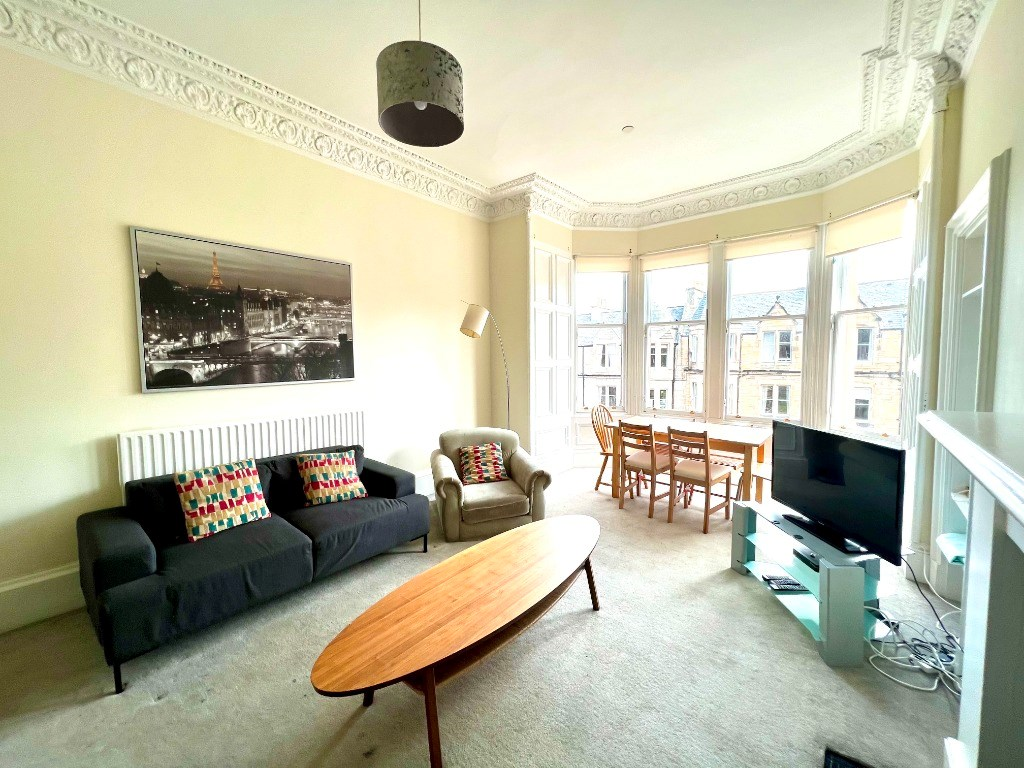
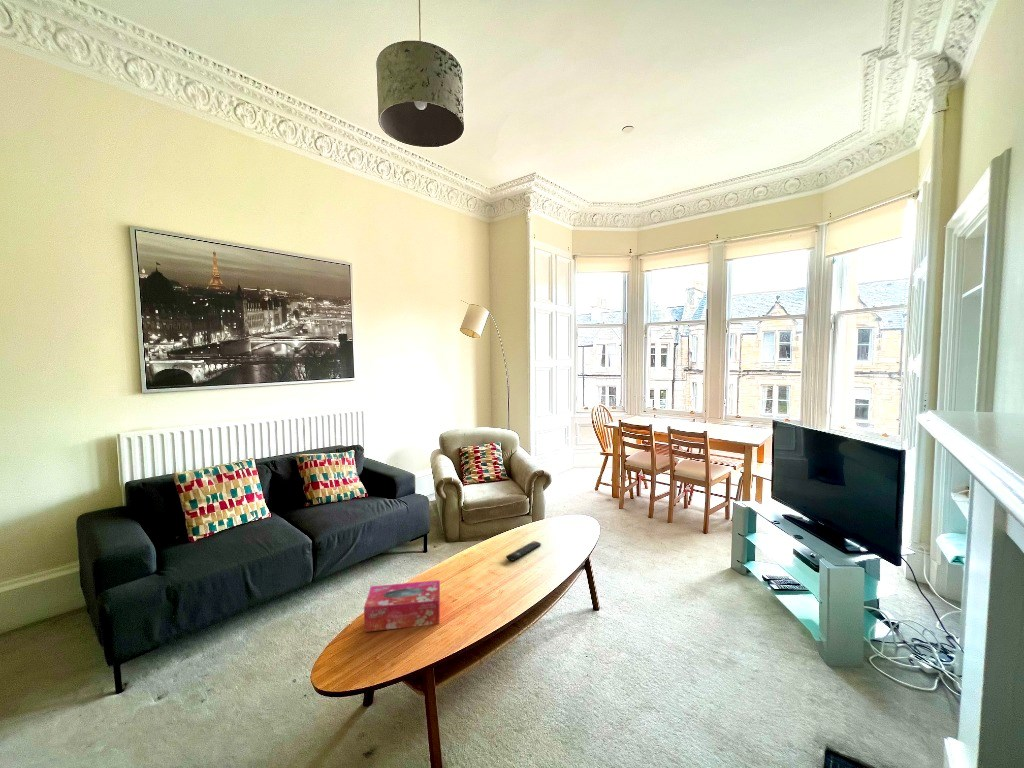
+ tissue box [363,579,441,633]
+ remote control [505,540,542,562]
